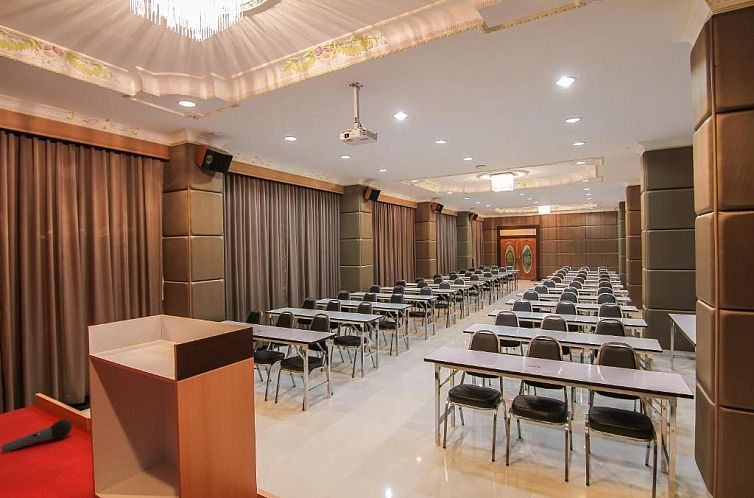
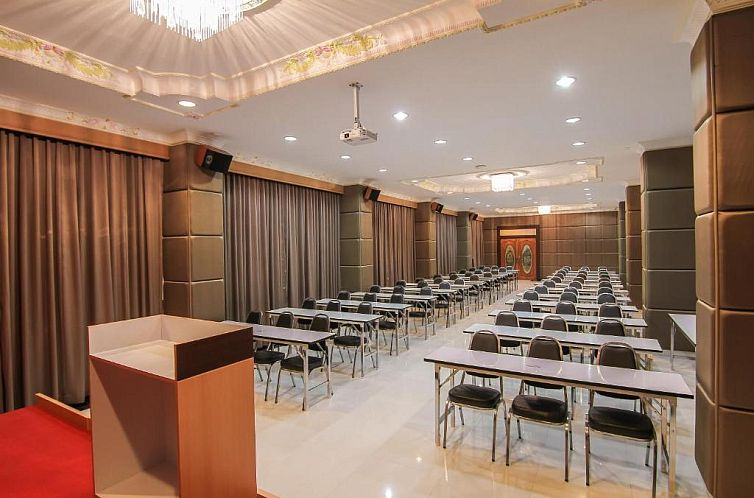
- boom microphone [0,419,73,454]
